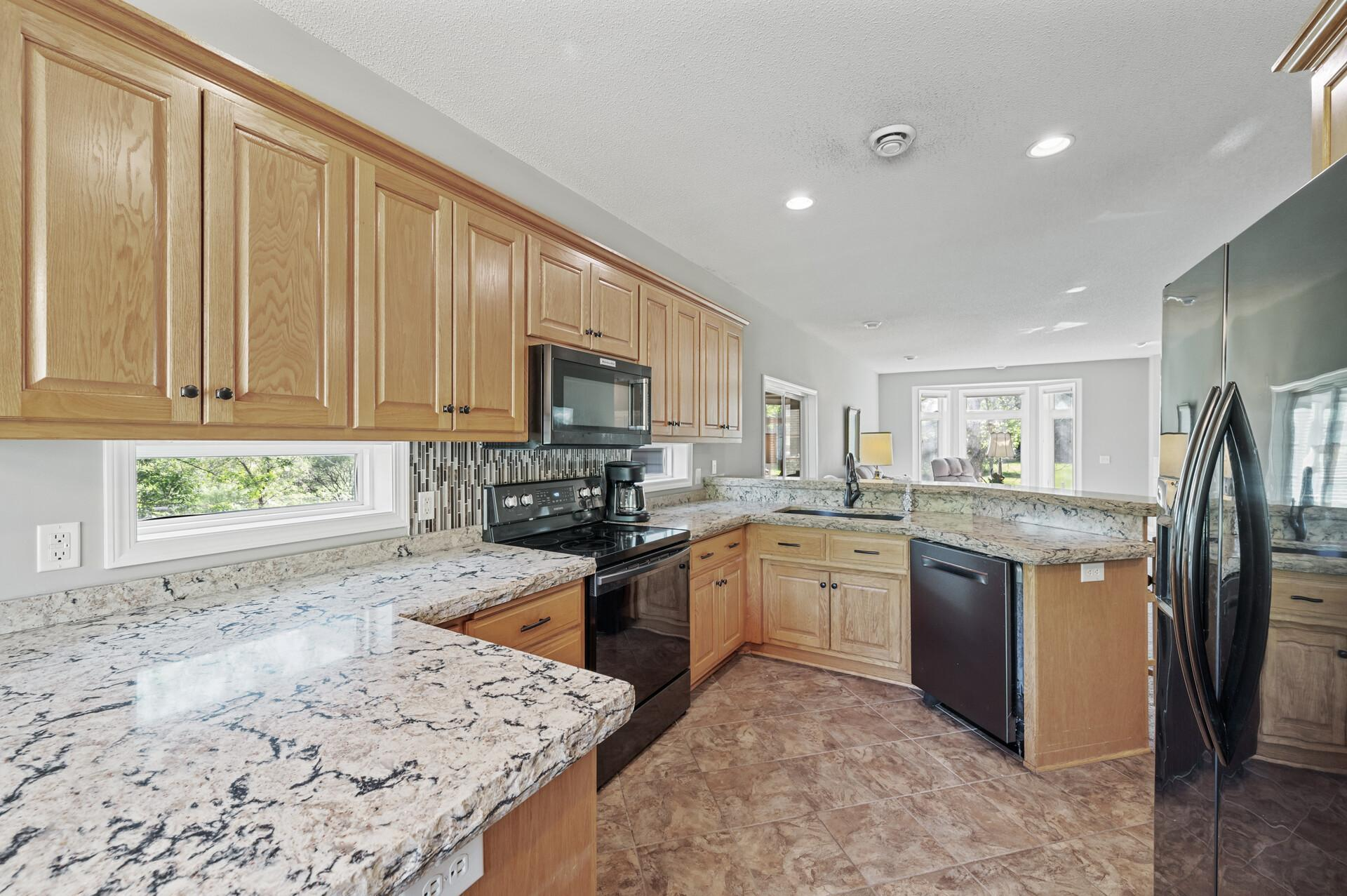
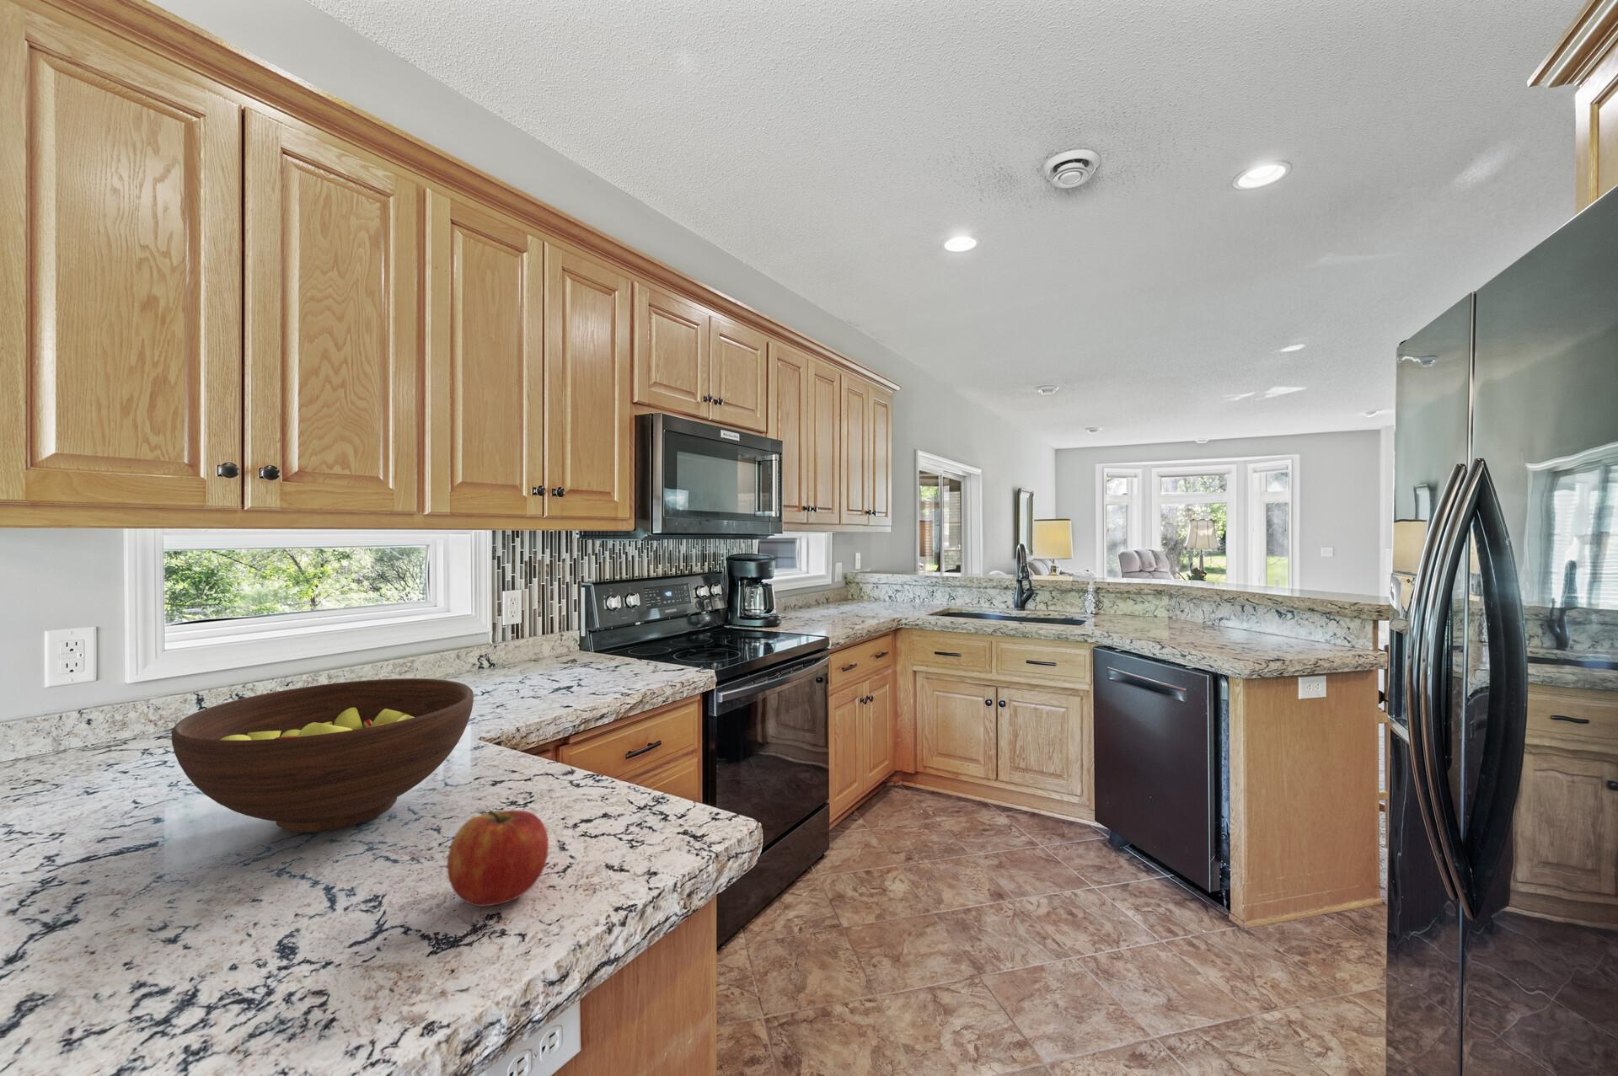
+ apple [446,809,549,908]
+ fruit bowl [171,677,474,833]
